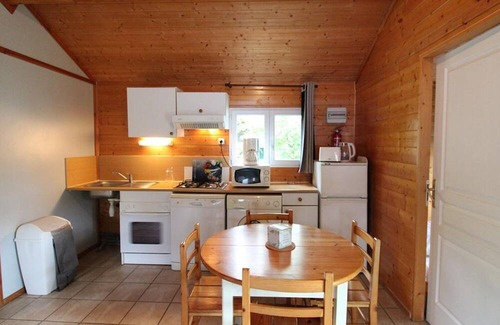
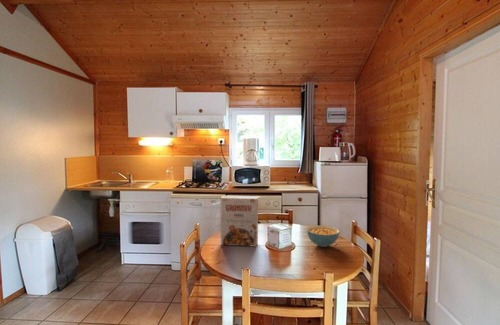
+ cereal box [220,195,259,248]
+ cereal bowl [306,225,340,248]
